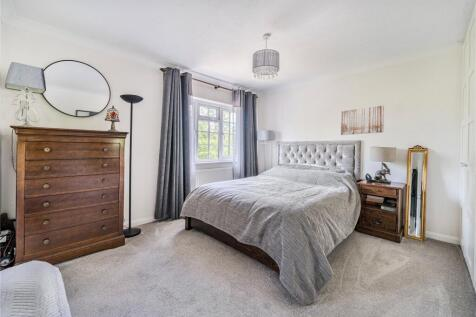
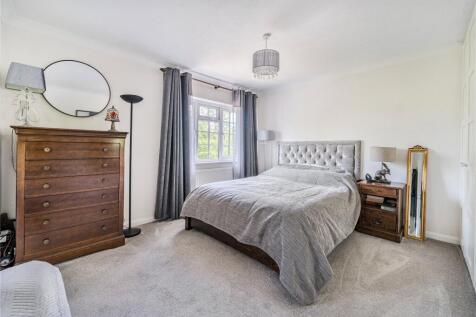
- wall art [340,105,385,136]
